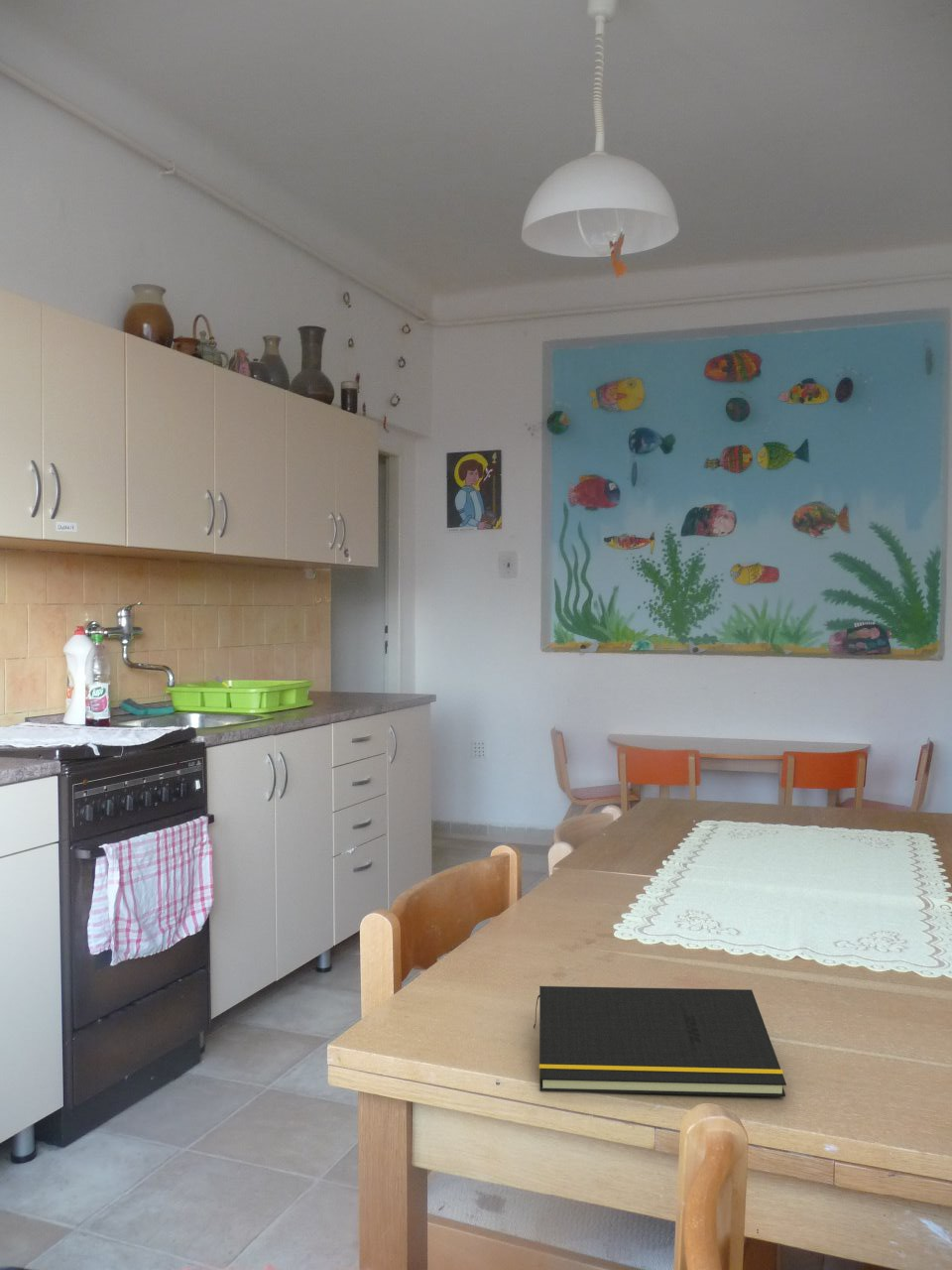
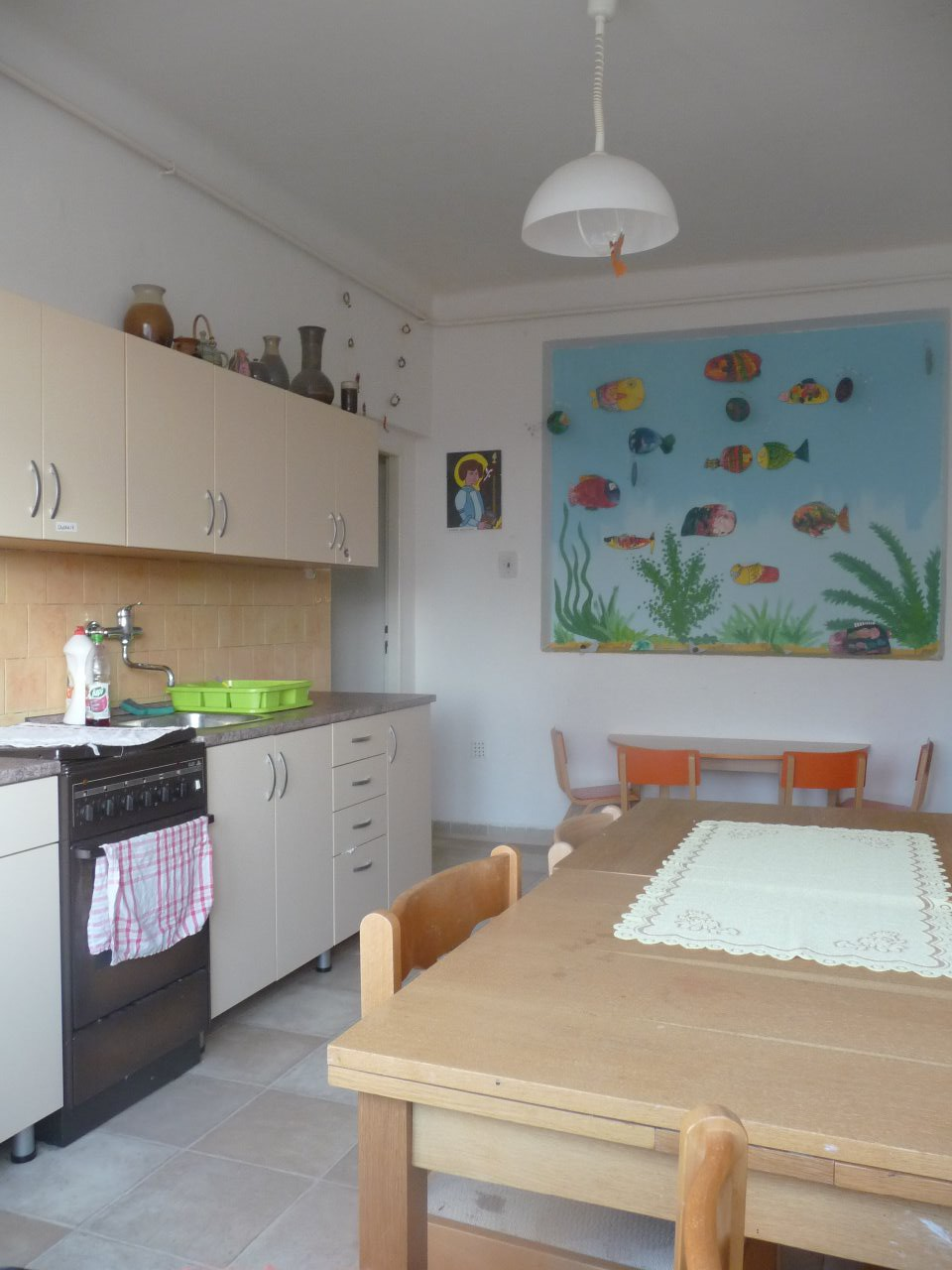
- notepad [533,985,787,1097]
